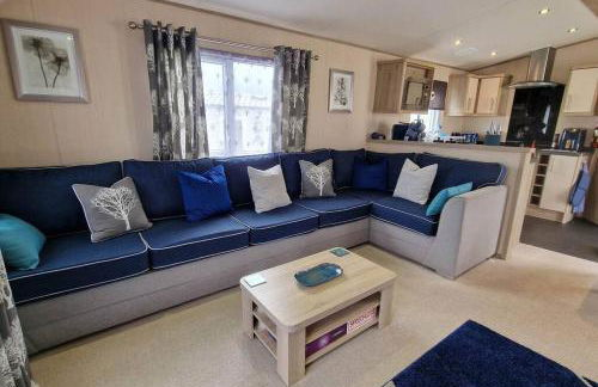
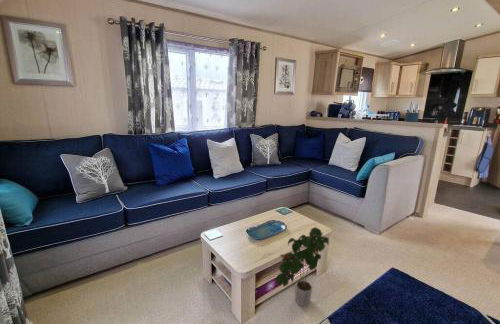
+ potted plant [275,226,330,308]
